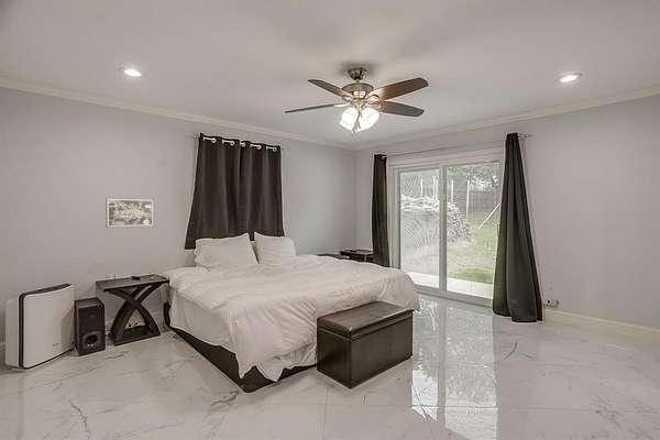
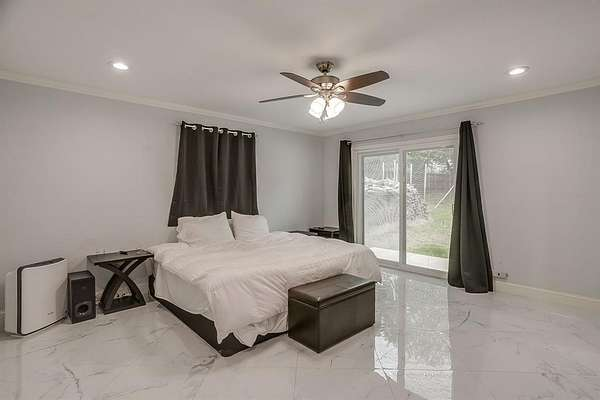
- wall art [105,197,155,229]
